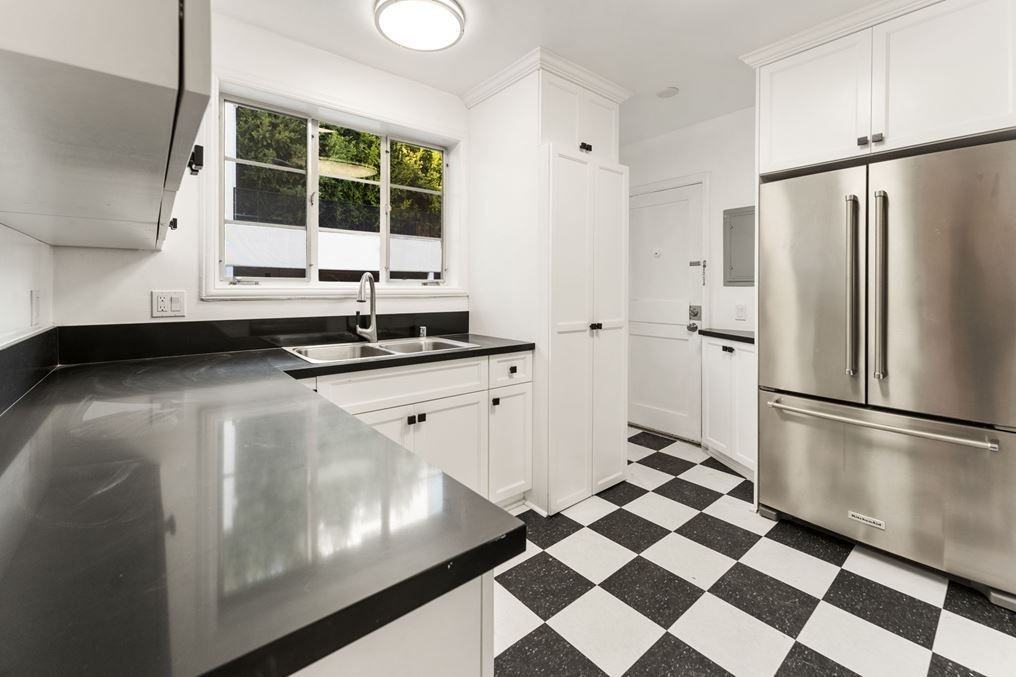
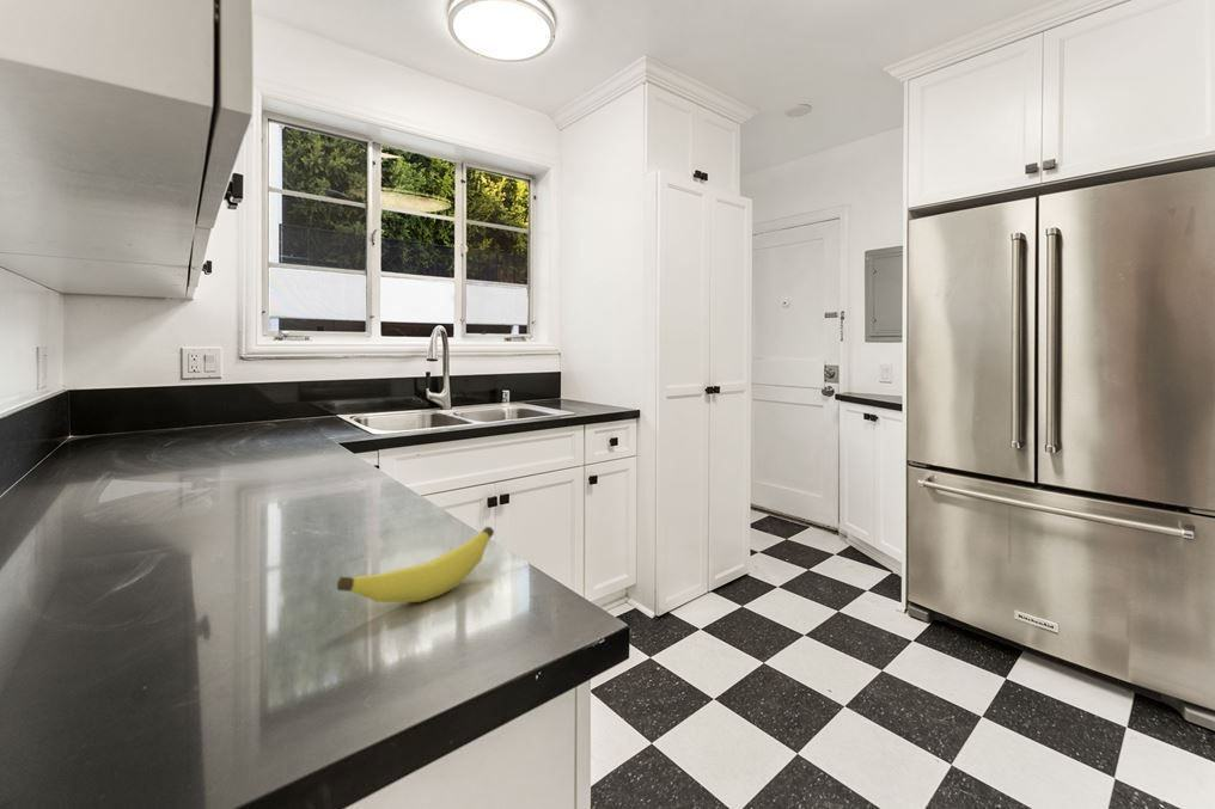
+ banana [336,526,495,603]
